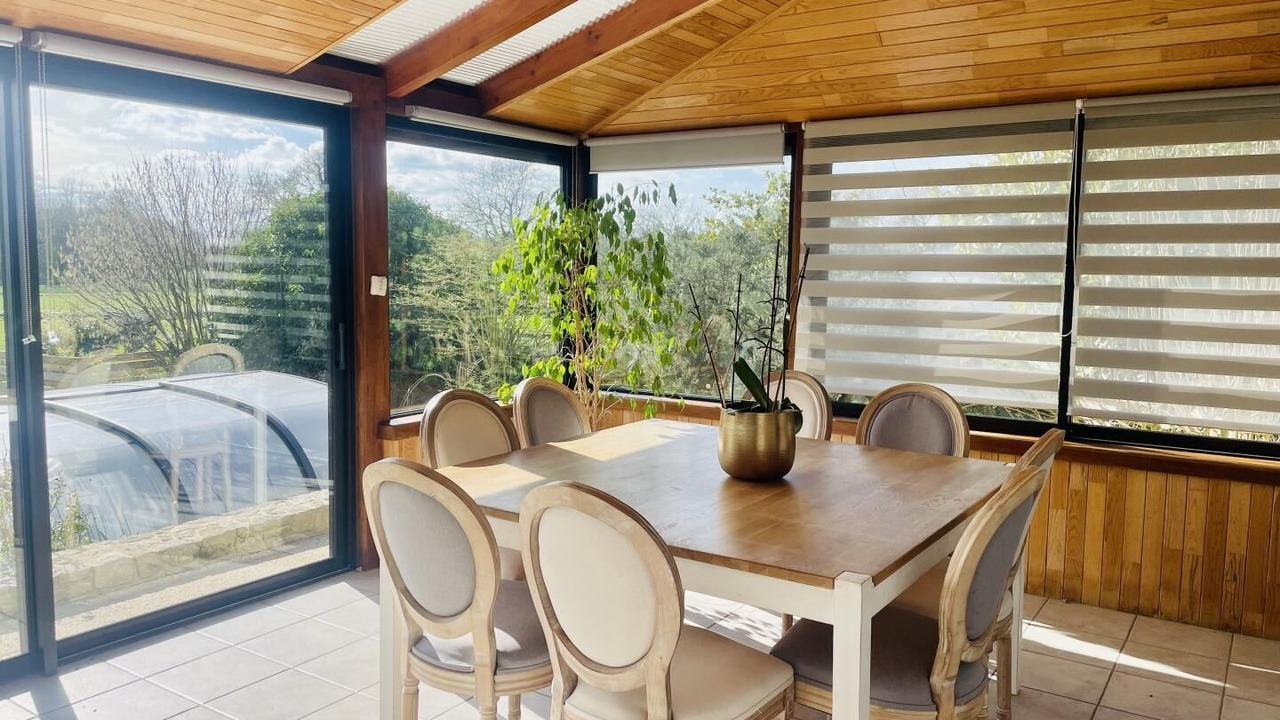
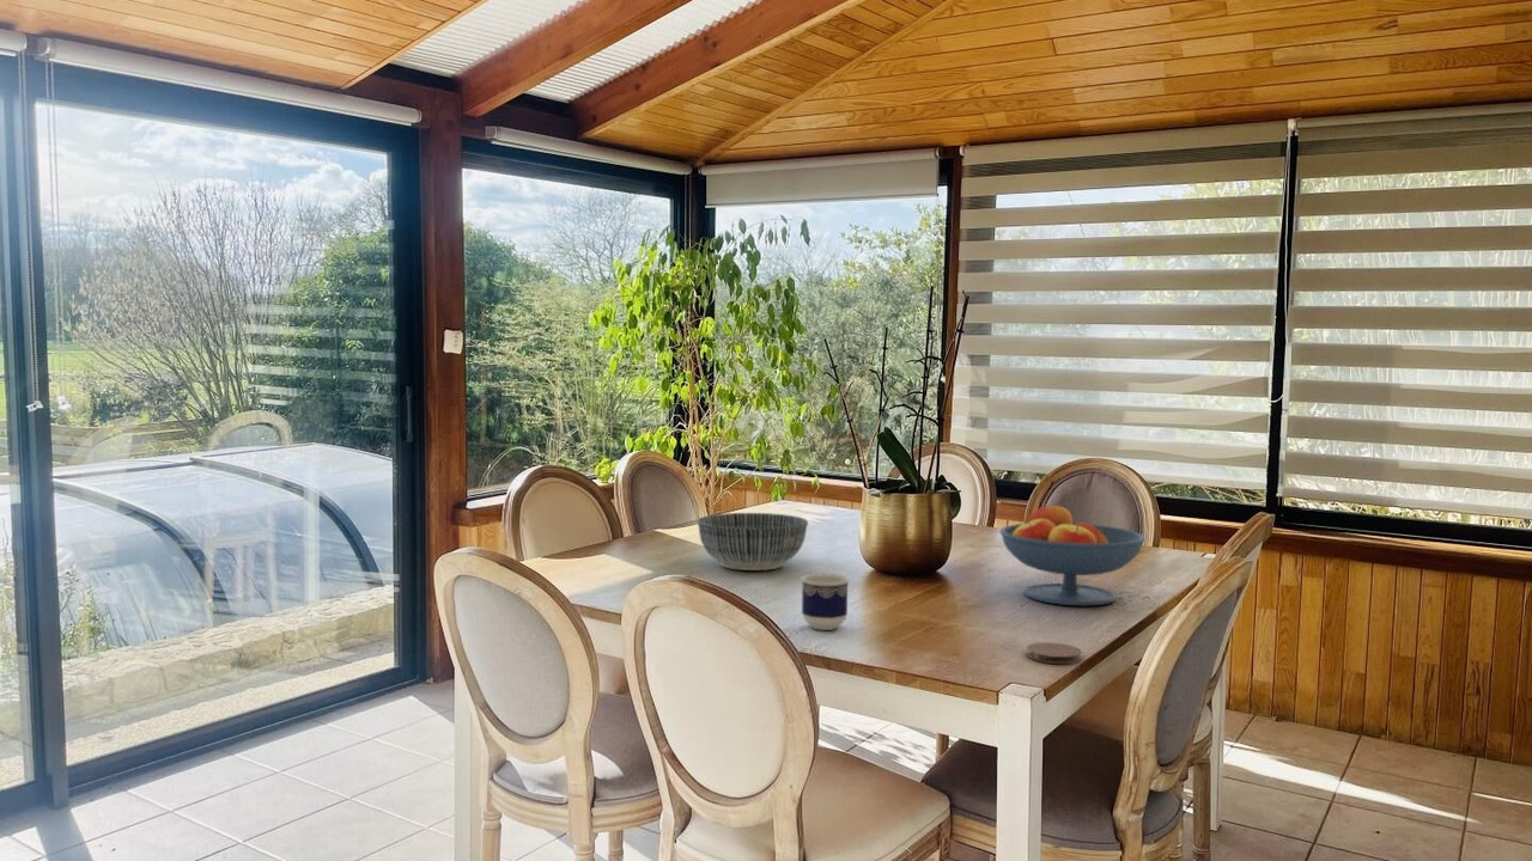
+ bowl [697,512,809,572]
+ cup [800,572,850,631]
+ coaster [1026,641,1083,665]
+ fruit bowl [999,502,1147,606]
